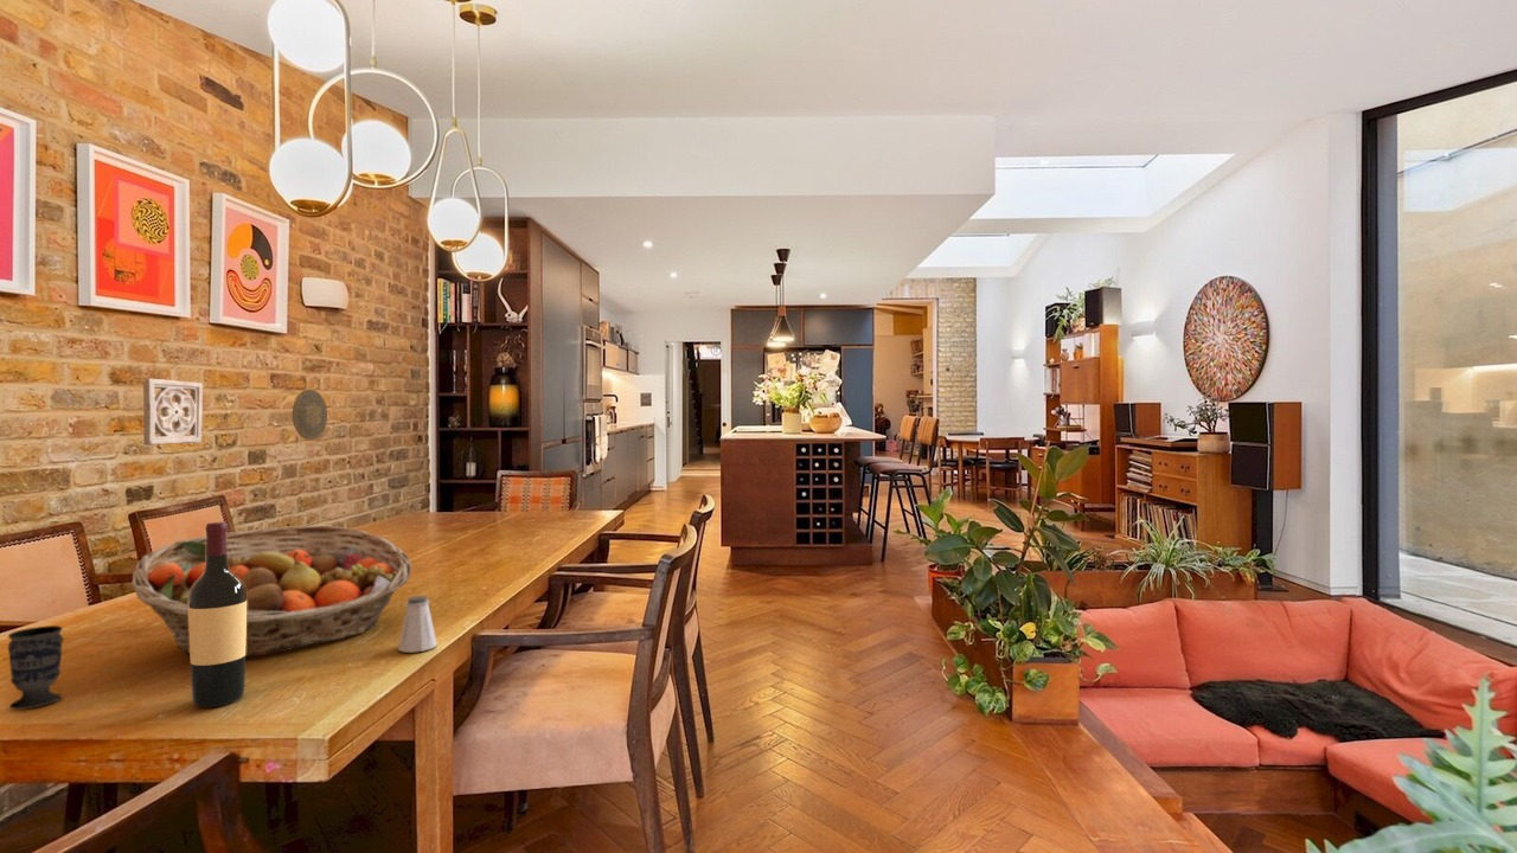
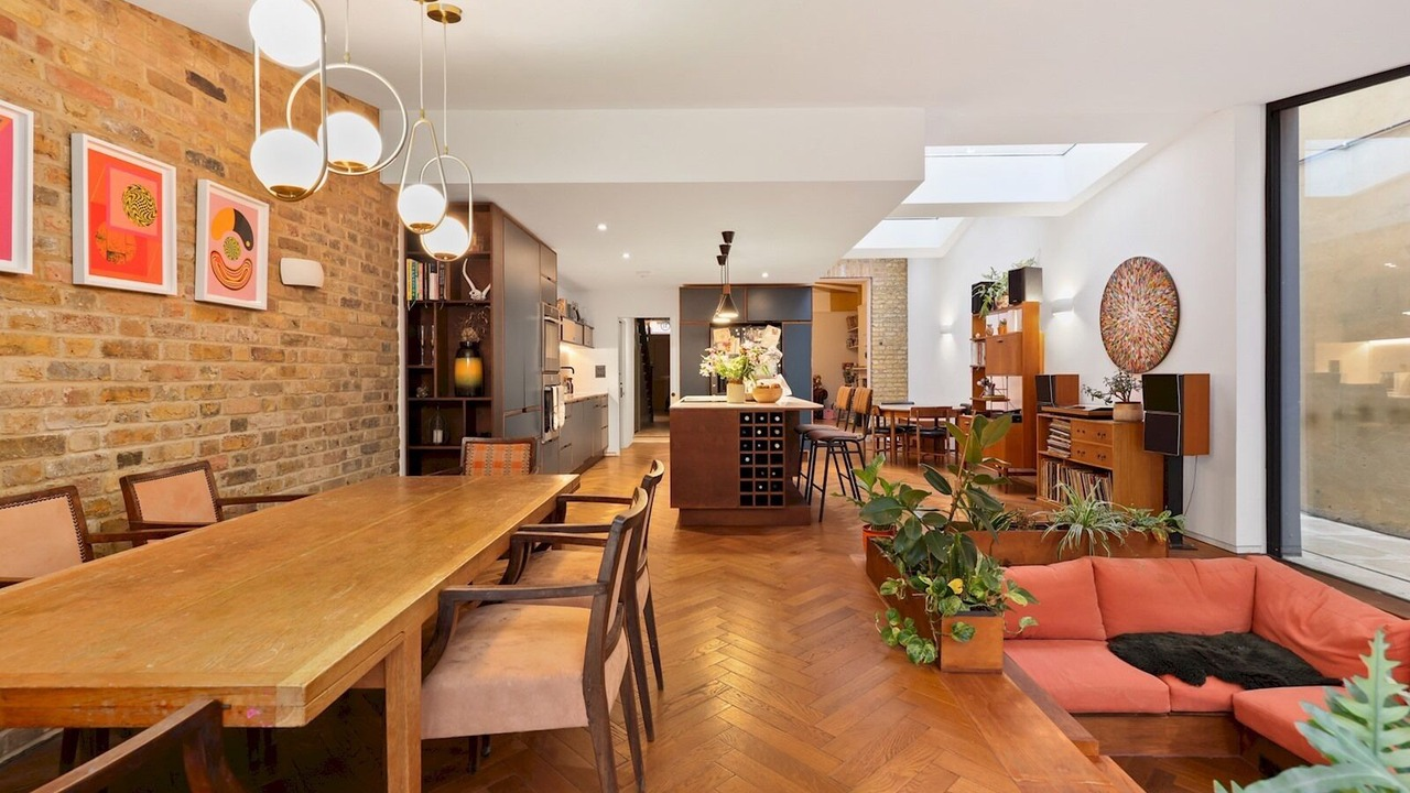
- wine bottle [188,521,247,708]
- fruit basket [130,525,412,658]
- saltshaker [397,595,439,654]
- wall ornament [142,377,204,447]
- decorative plate [292,389,328,442]
- cup [6,624,64,711]
